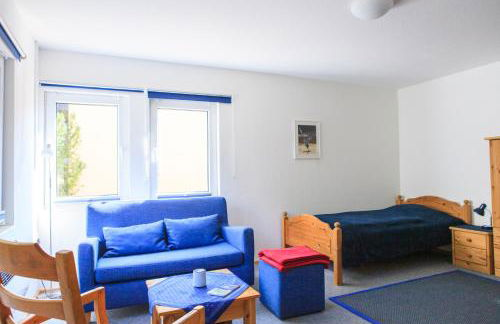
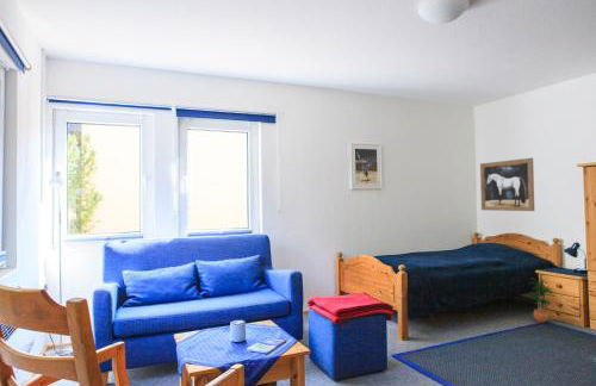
+ wall art [479,157,535,212]
+ potted plant [528,276,554,323]
